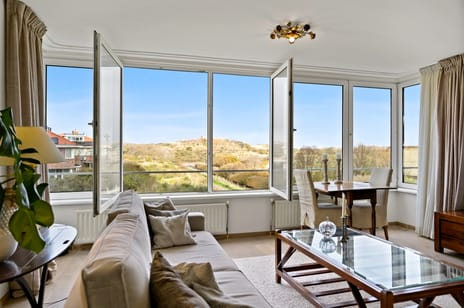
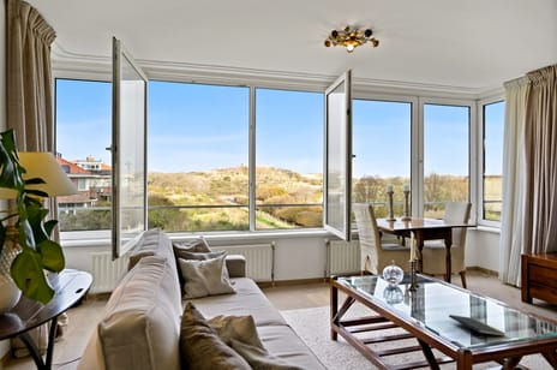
+ notepad [448,314,507,340]
